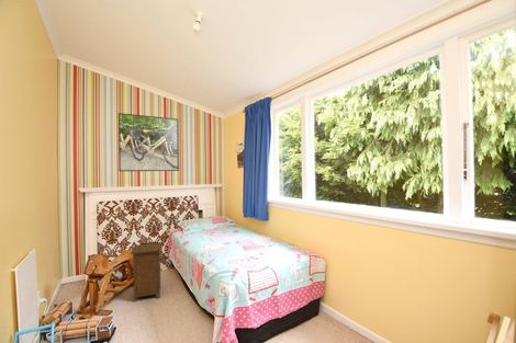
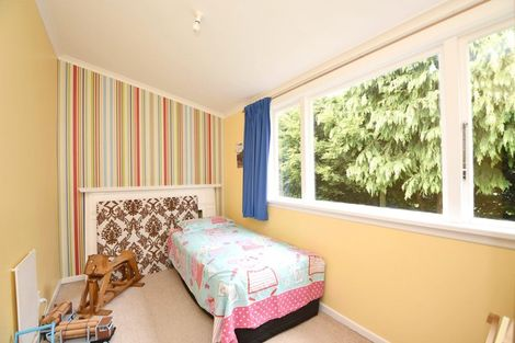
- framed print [117,112,180,172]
- nightstand [130,241,164,304]
